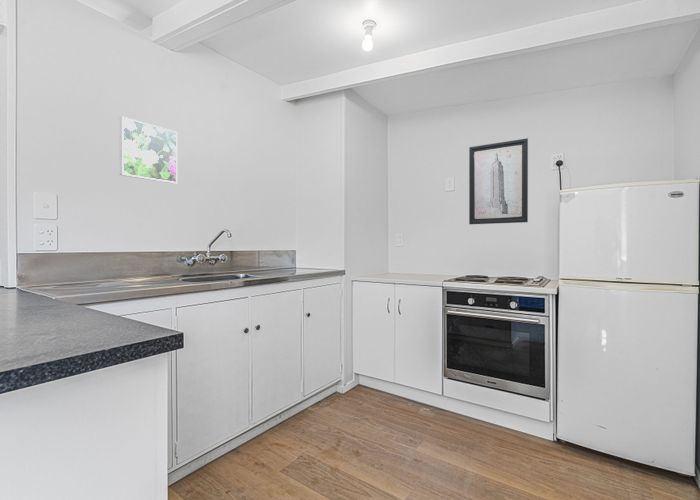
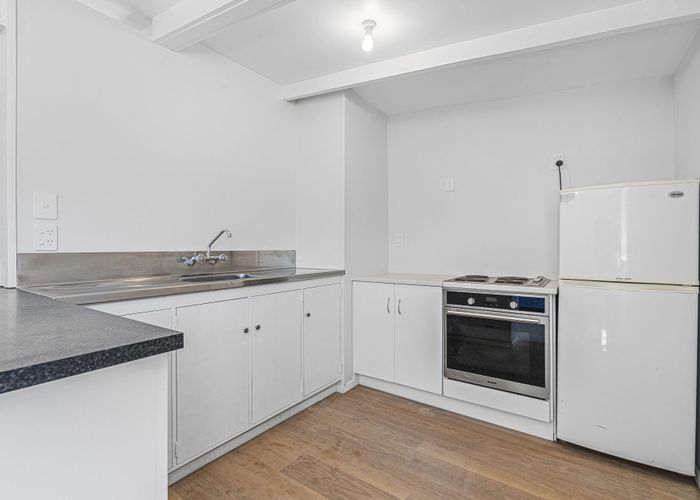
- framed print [119,116,179,185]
- wall art [468,137,529,225]
